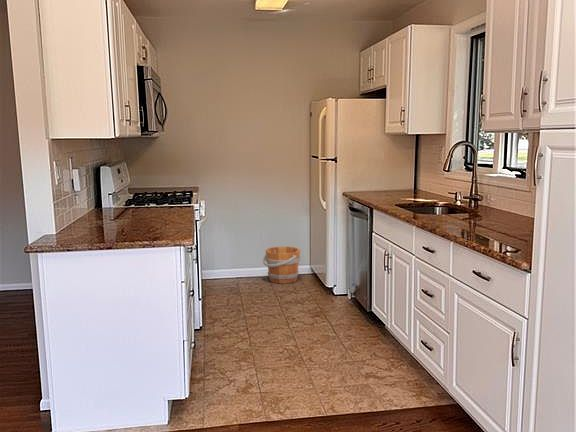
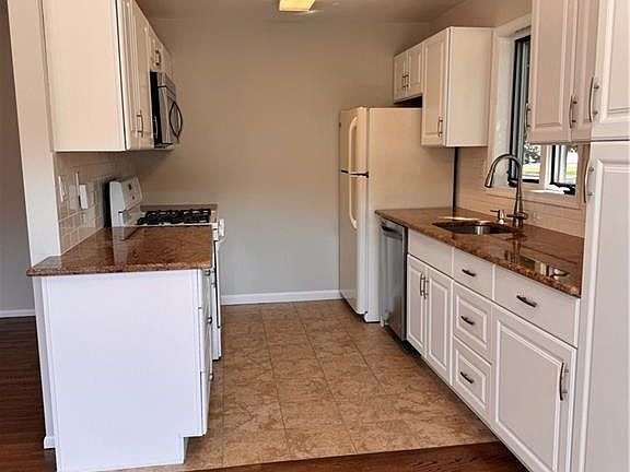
- bucket [262,245,301,284]
